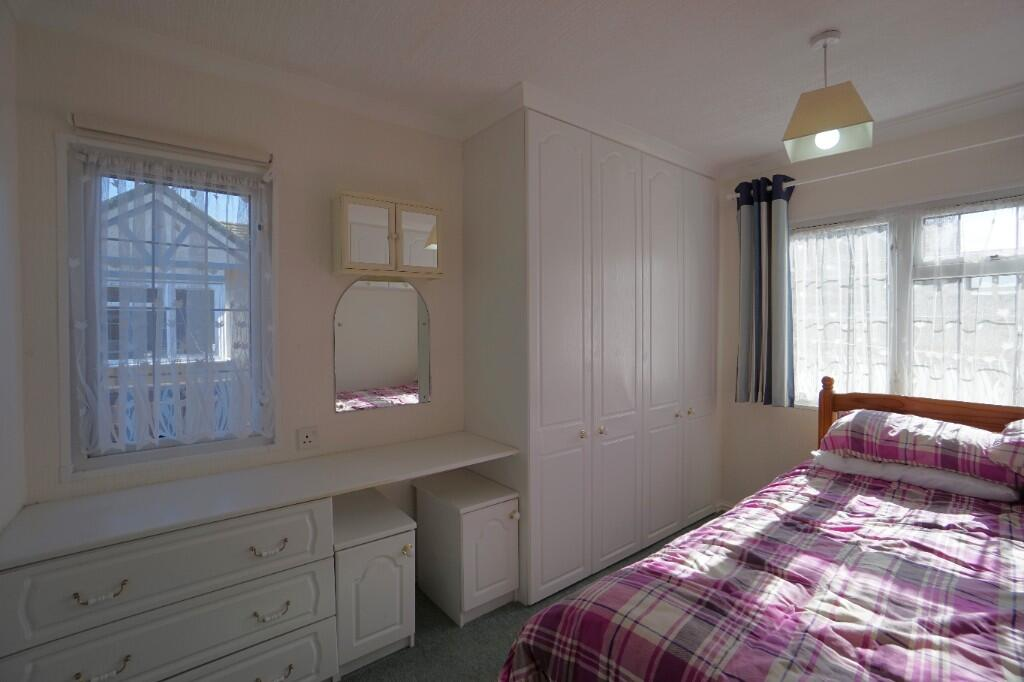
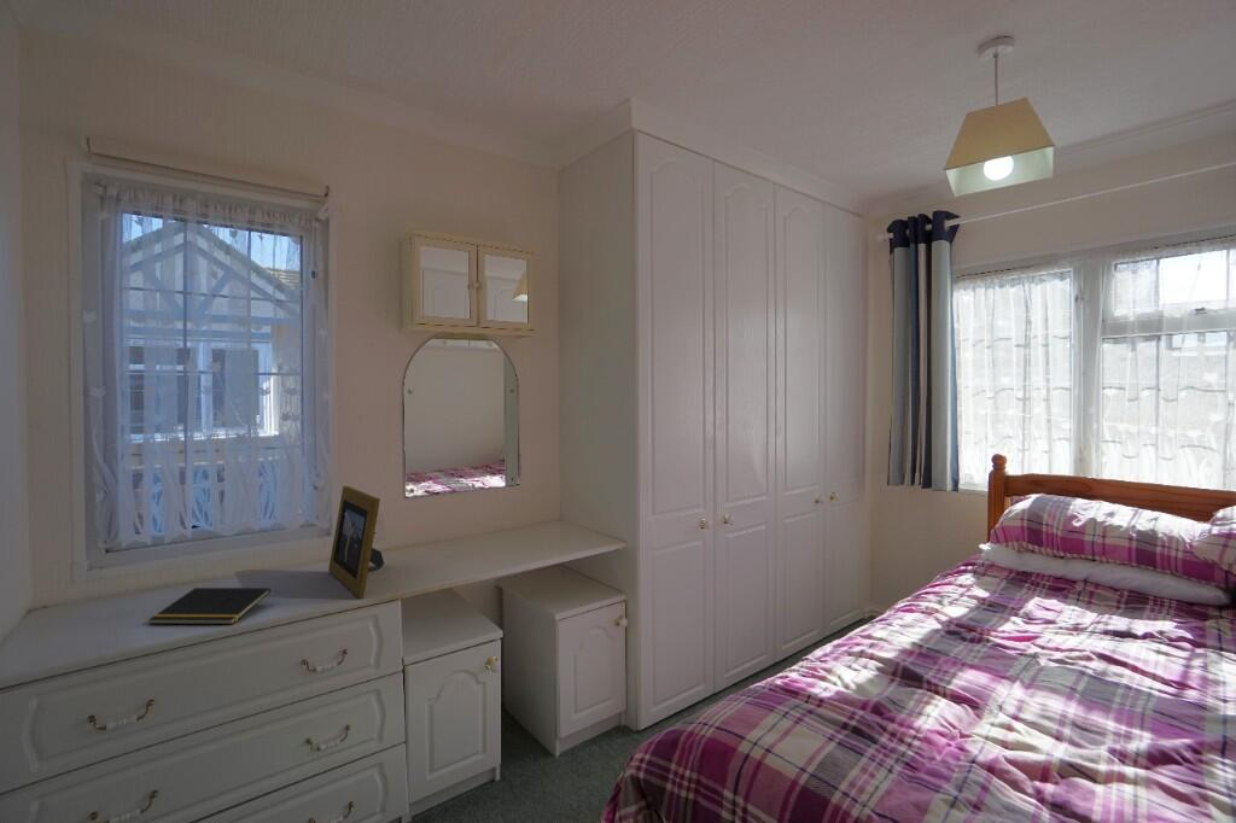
+ notepad [147,586,272,625]
+ picture frame [327,485,385,599]
